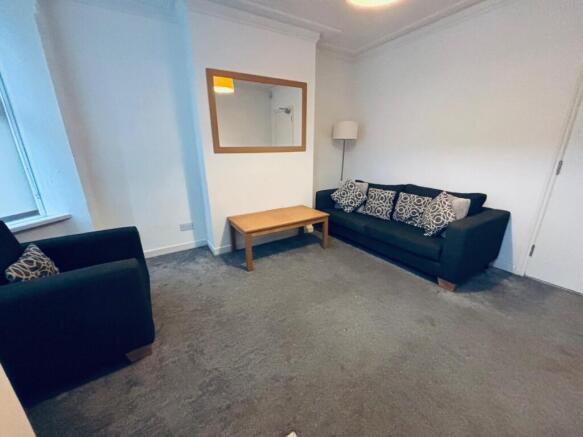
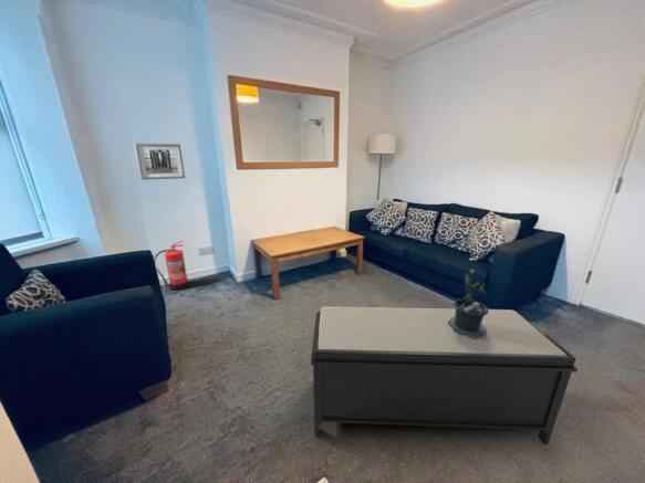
+ potted plant [448,269,490,339]
+ bench [310,305,579,445]
+ wall art [133,143,186,181]
+ fire extinguisher [154,240,190,292]
